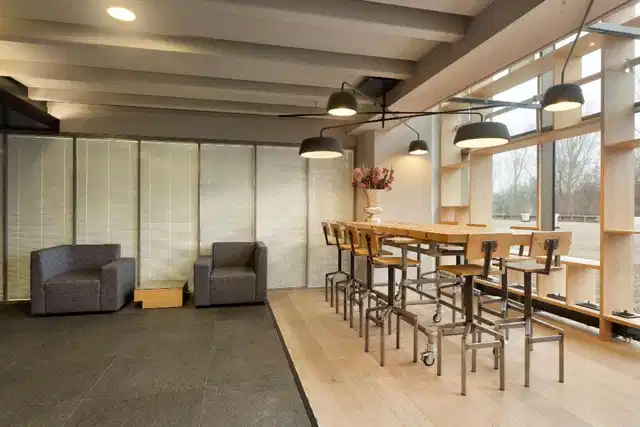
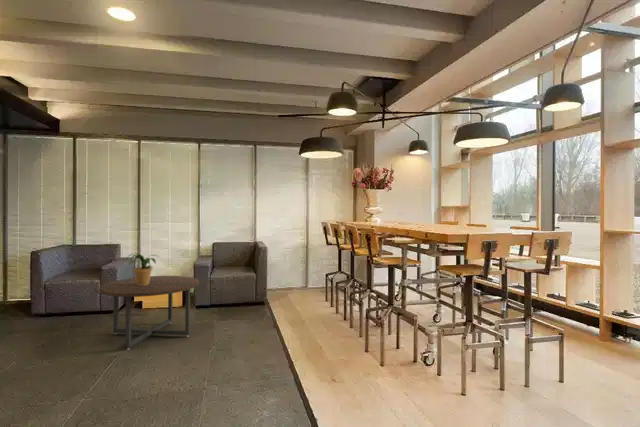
+ coffee table [98,275,200,351]
+ potted plant [125,252,163,285]
